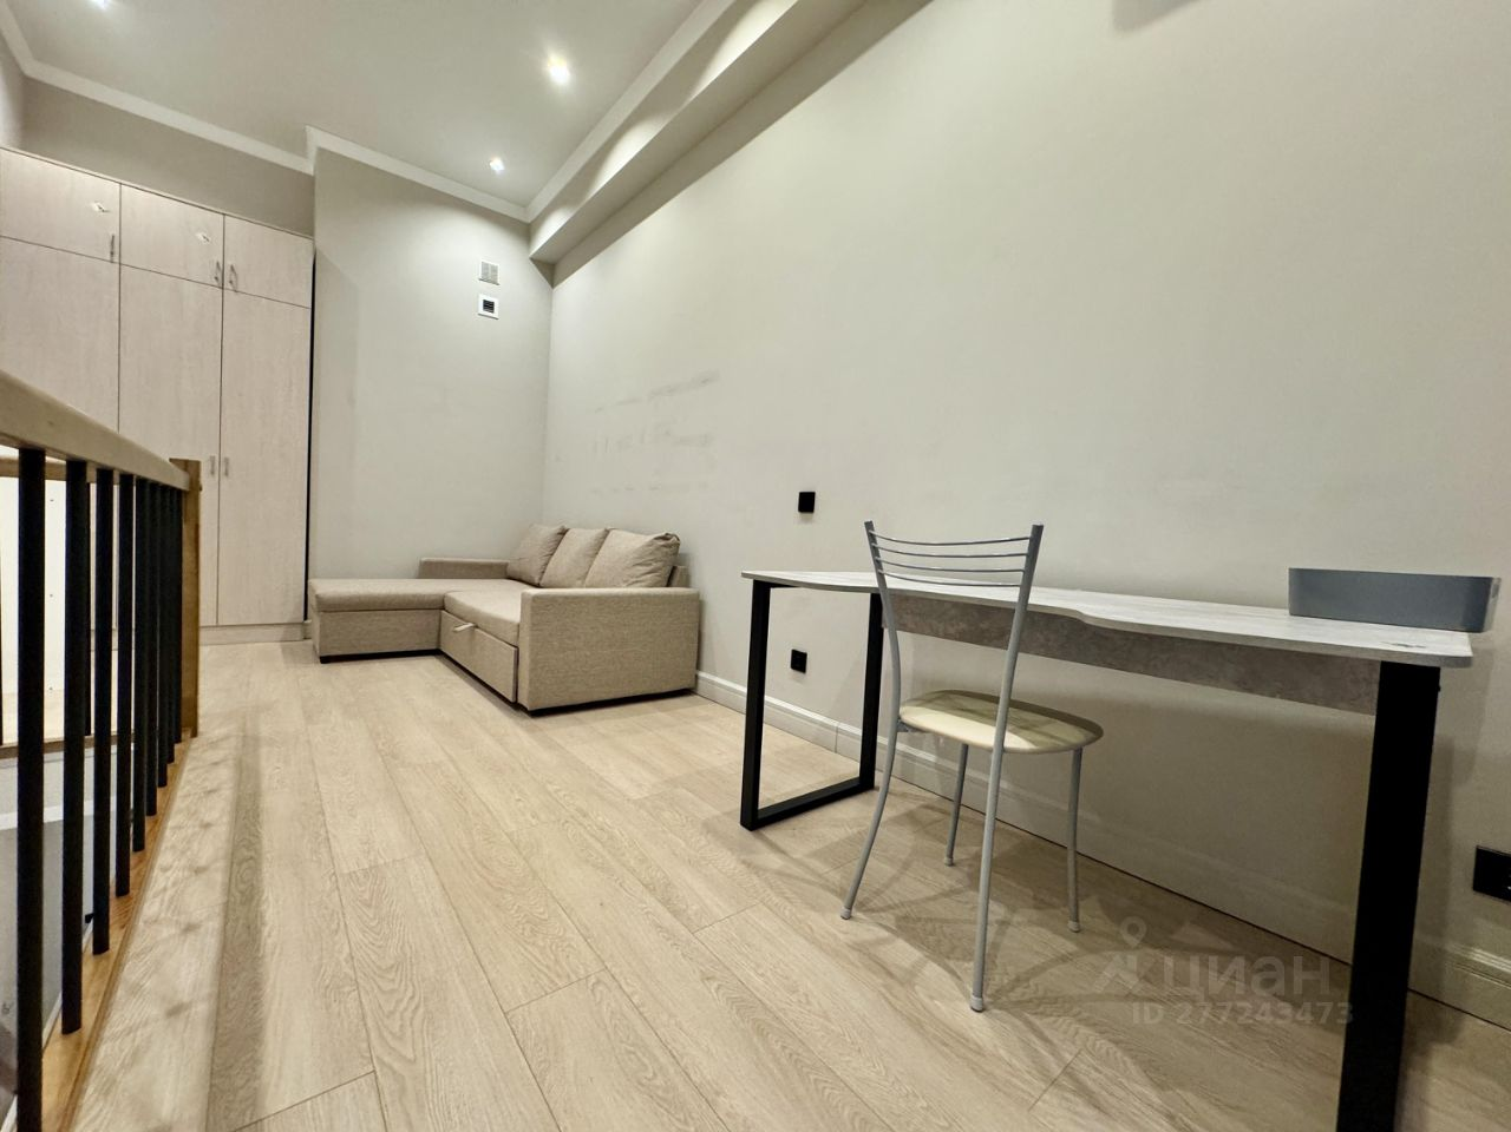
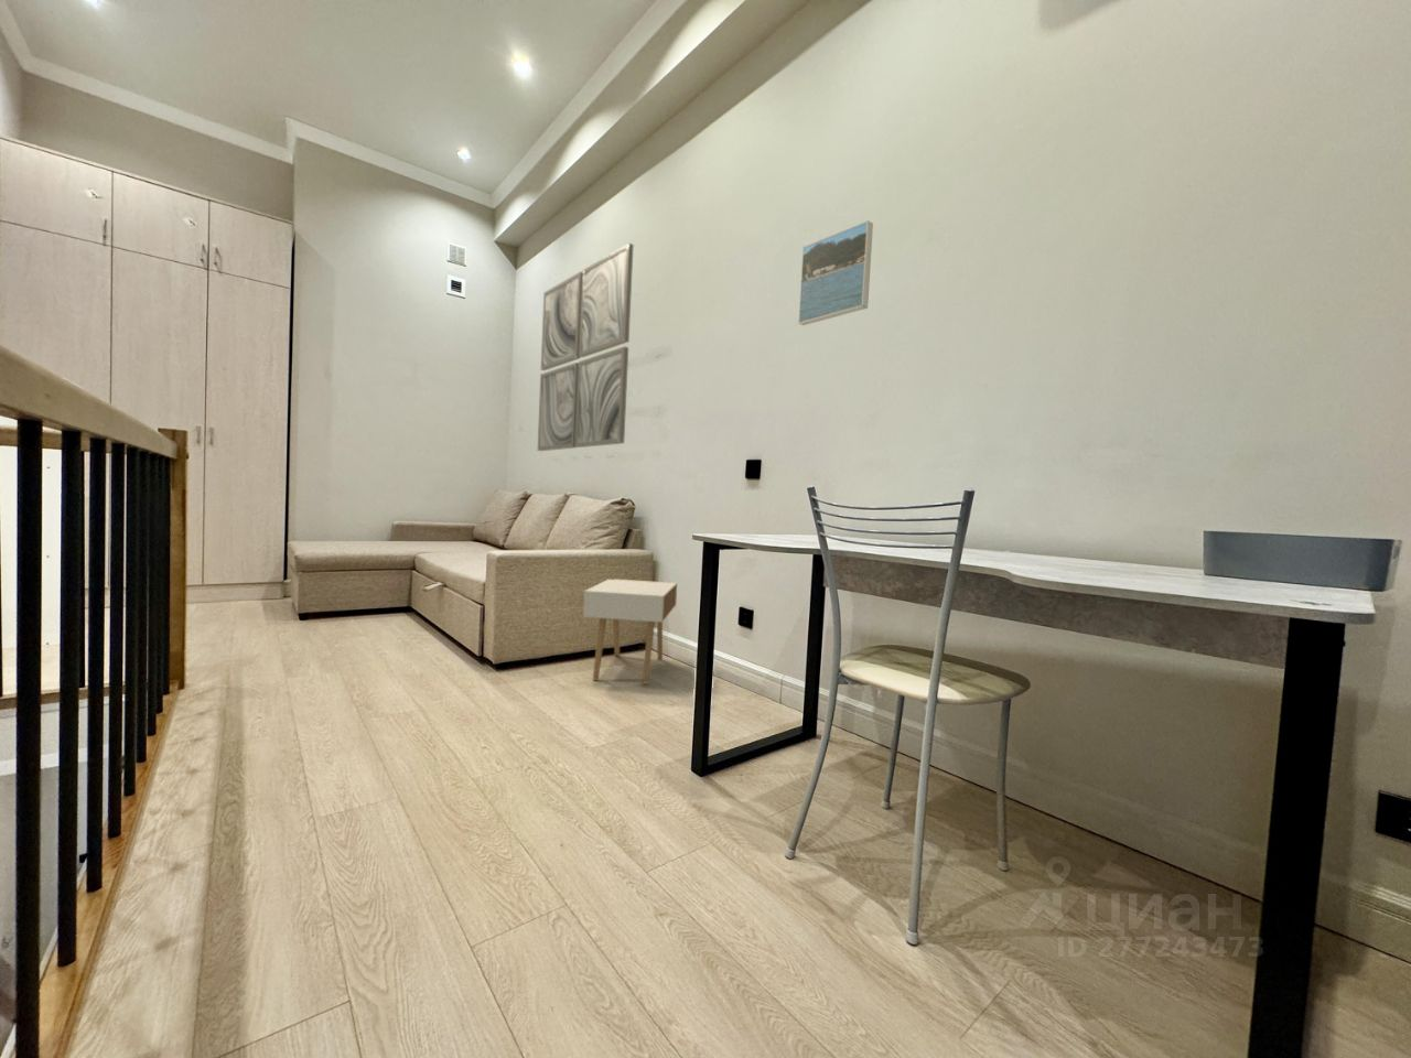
+ wall art [537,242,636,452]
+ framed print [797,219,874,327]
+ nightstand [582,579,678,686]
